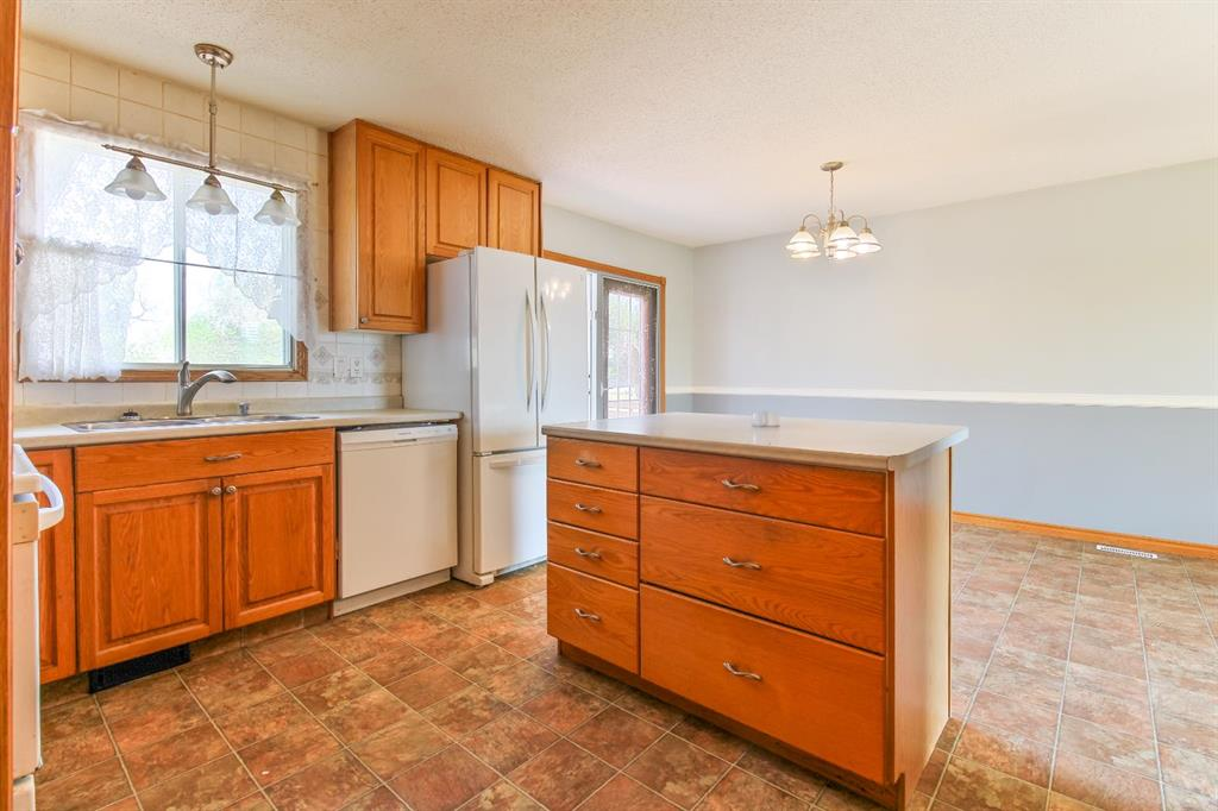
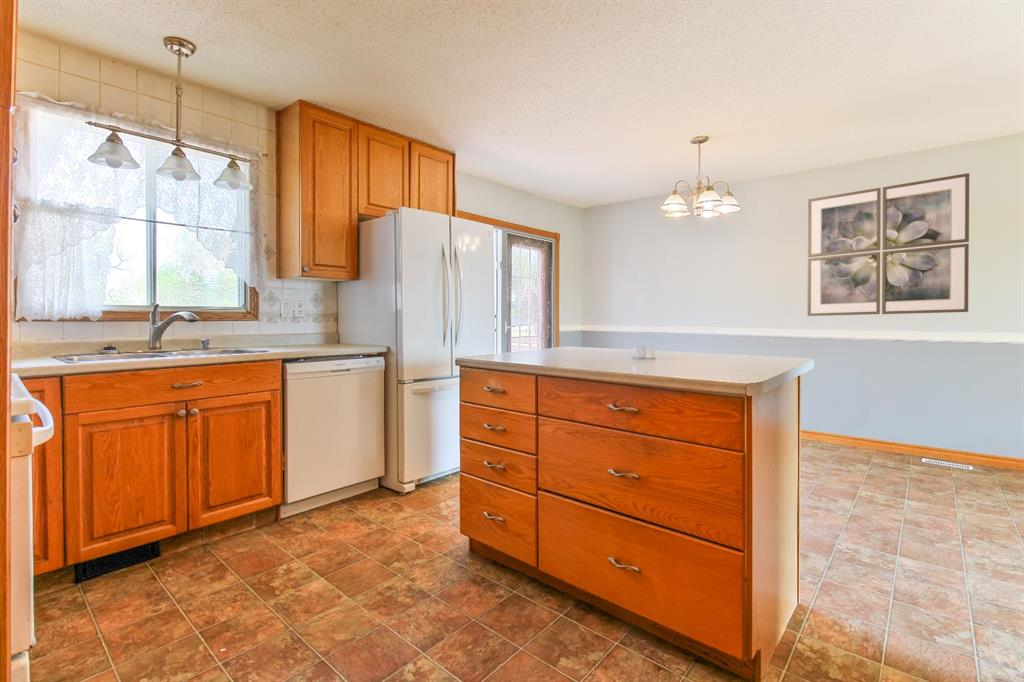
+ wall art [807,172,970,317]
